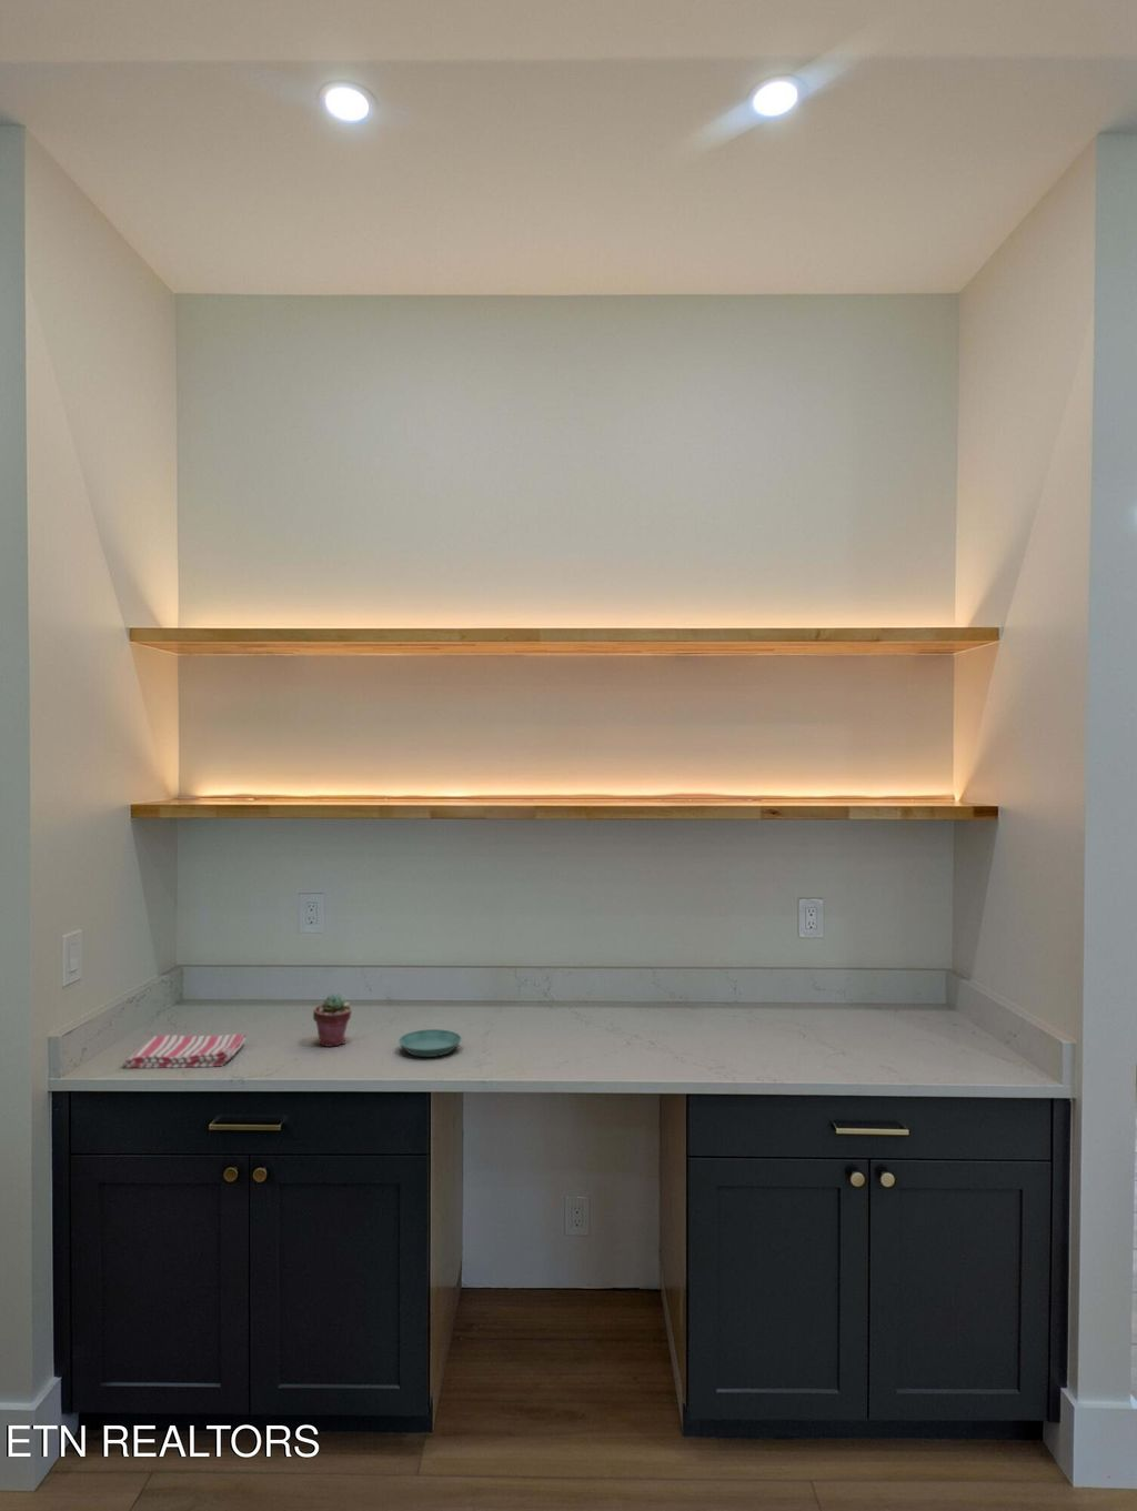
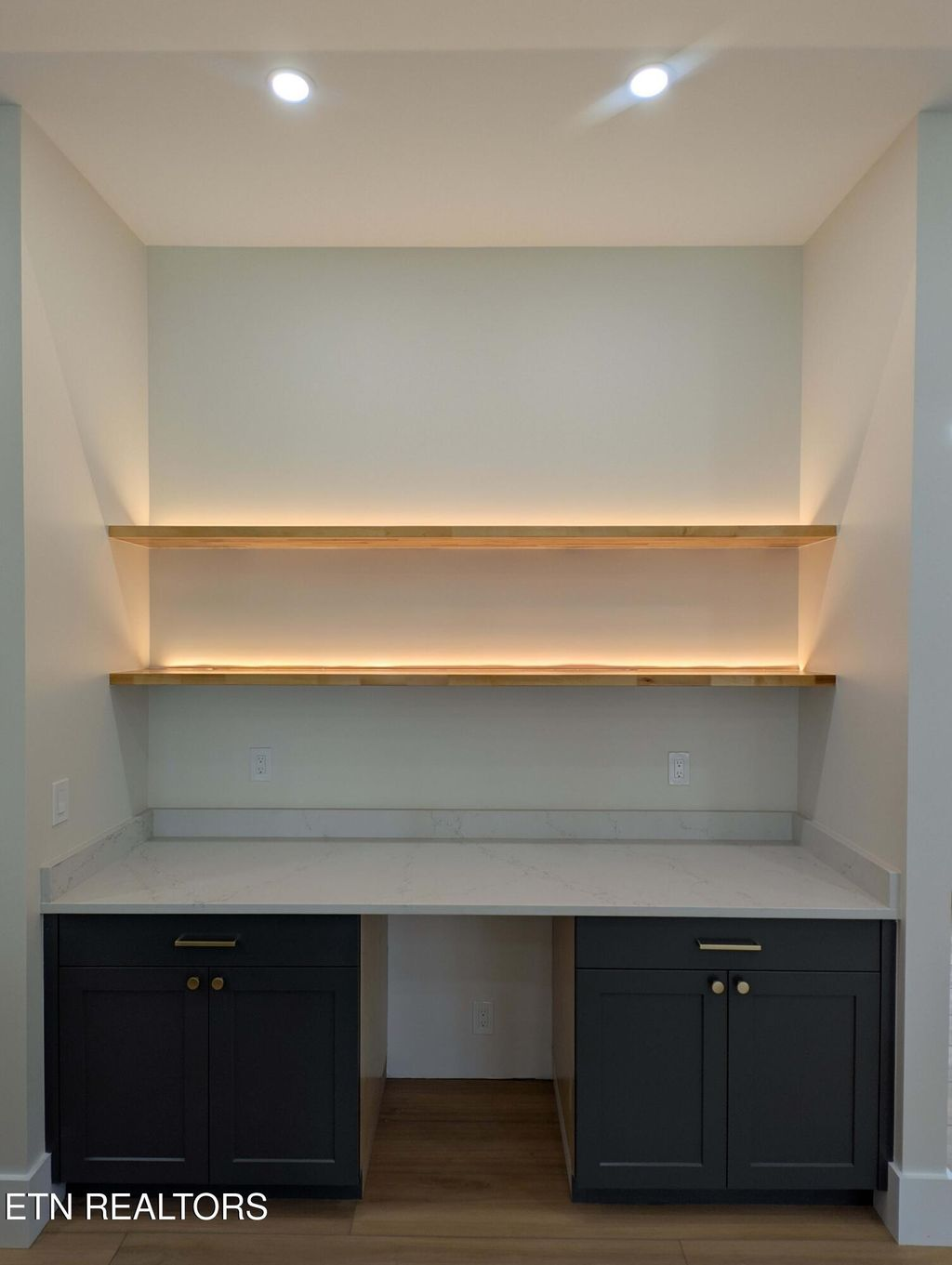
- potted succulent [312,993,352,1048]
- saucer [398,1028,463,1058]
- dish towel [122,1032,247,1069]
